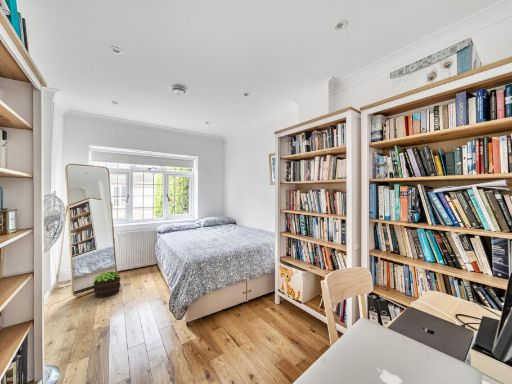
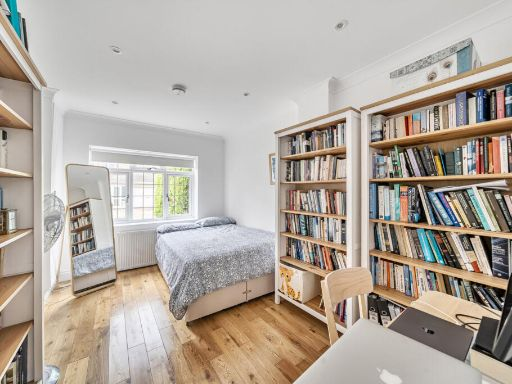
- potted plant [93,271,122,299]
